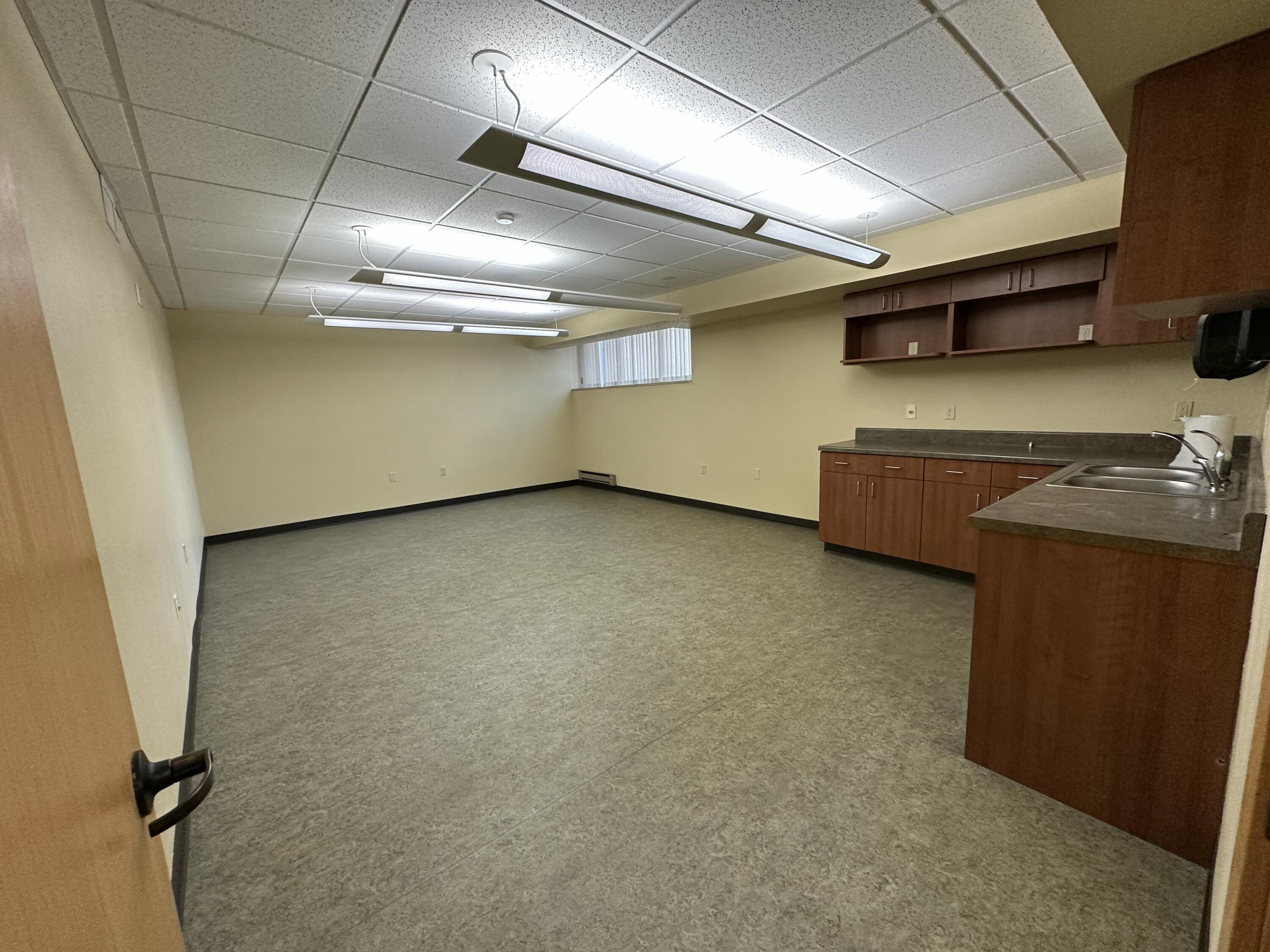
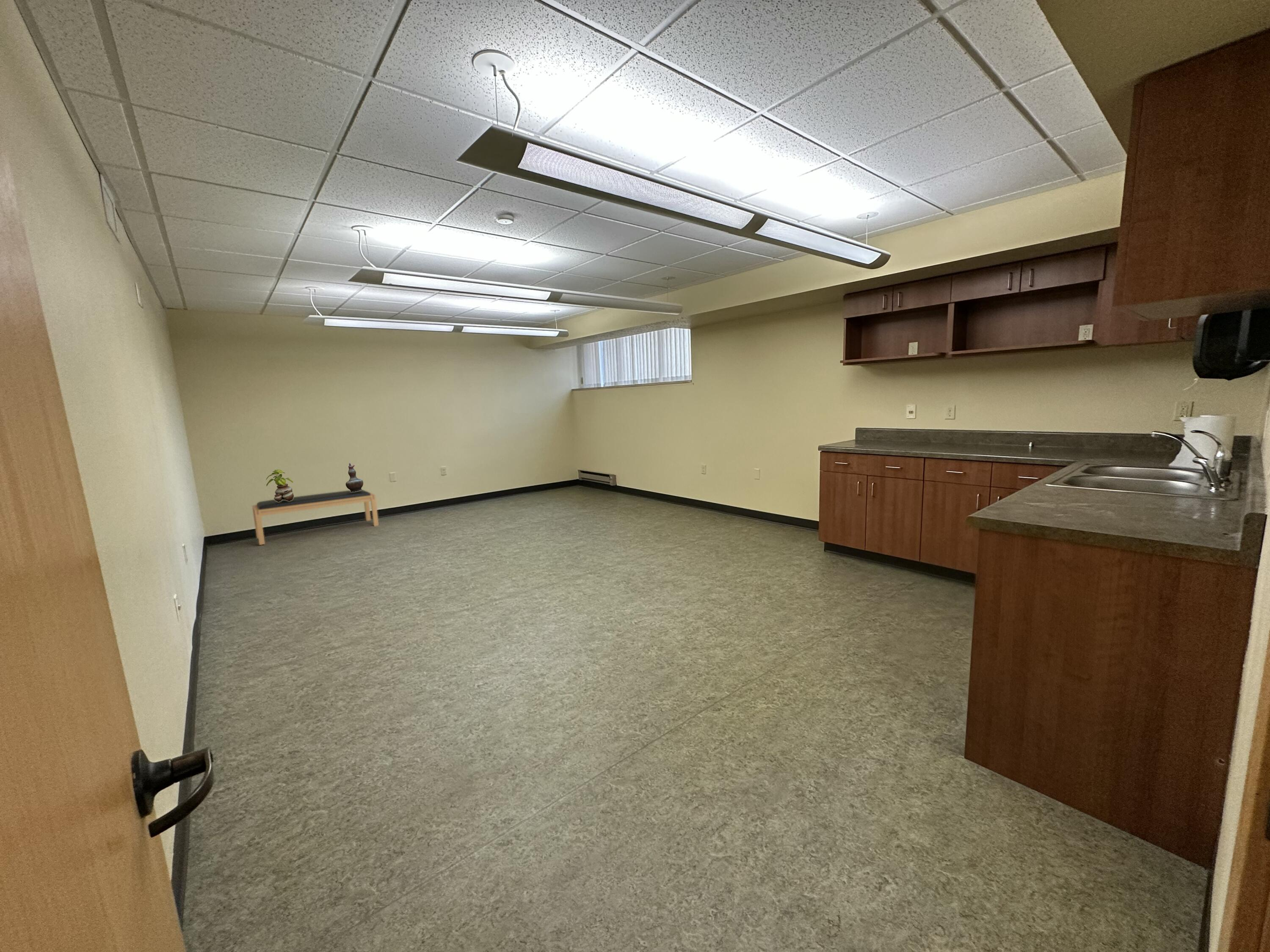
+ decorative vase [345,462,364,492]
+ potted plant [265,469,294,502]
+ bench [251,489,379,545]
